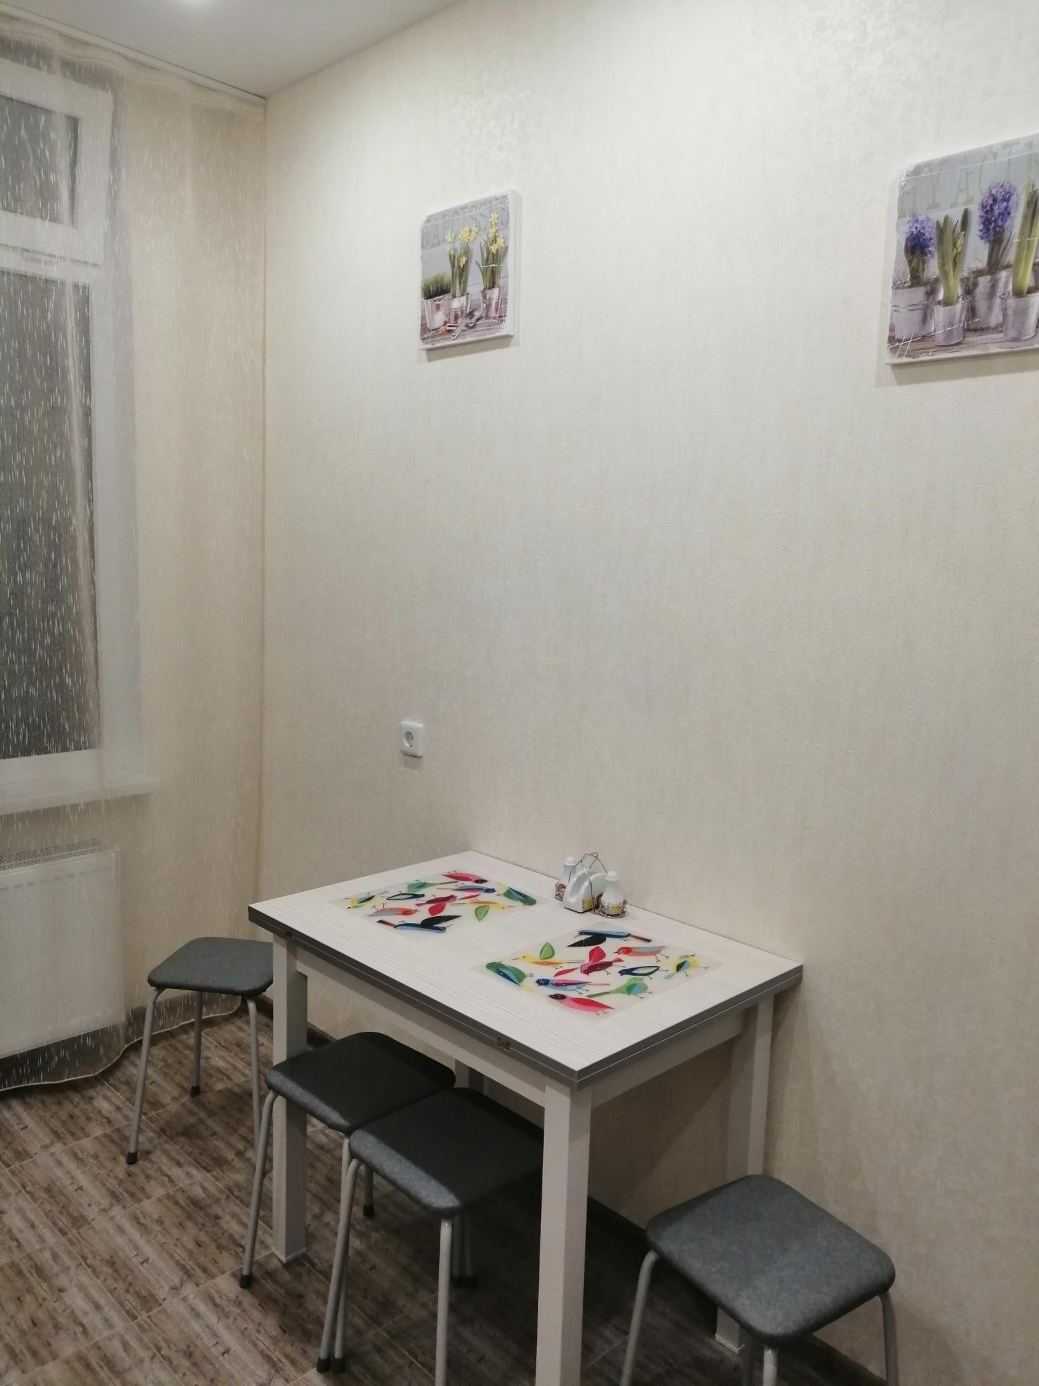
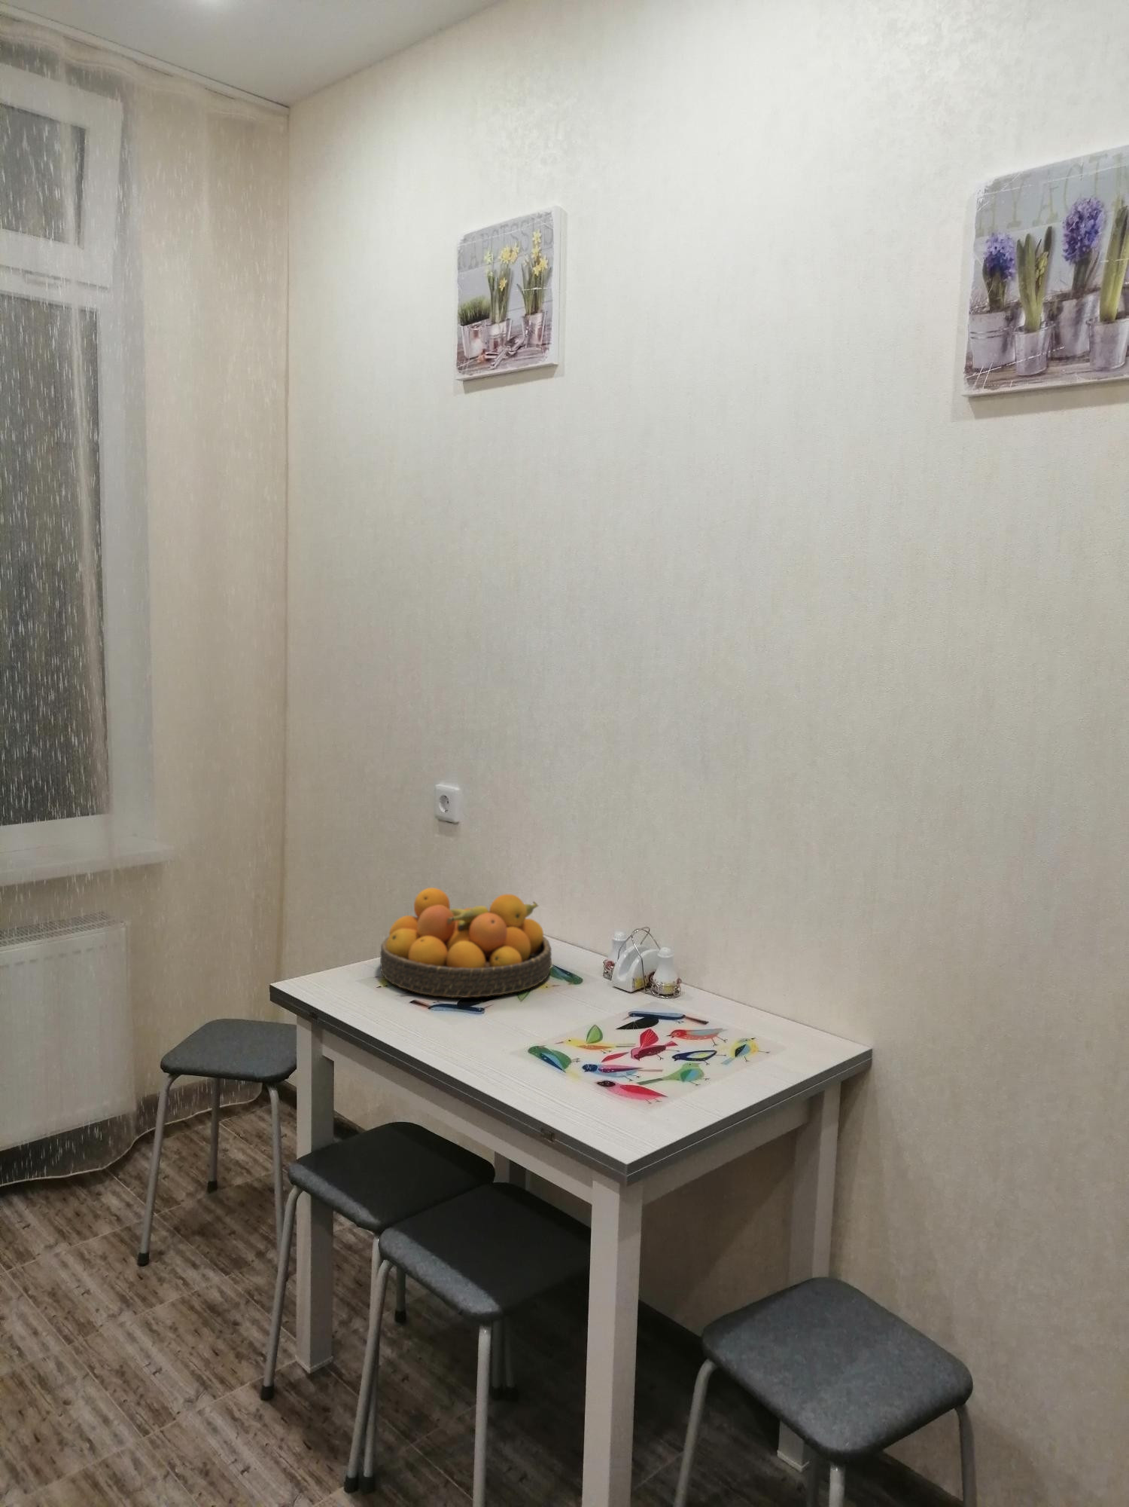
+ fruit bowl [379,886,553,998]
